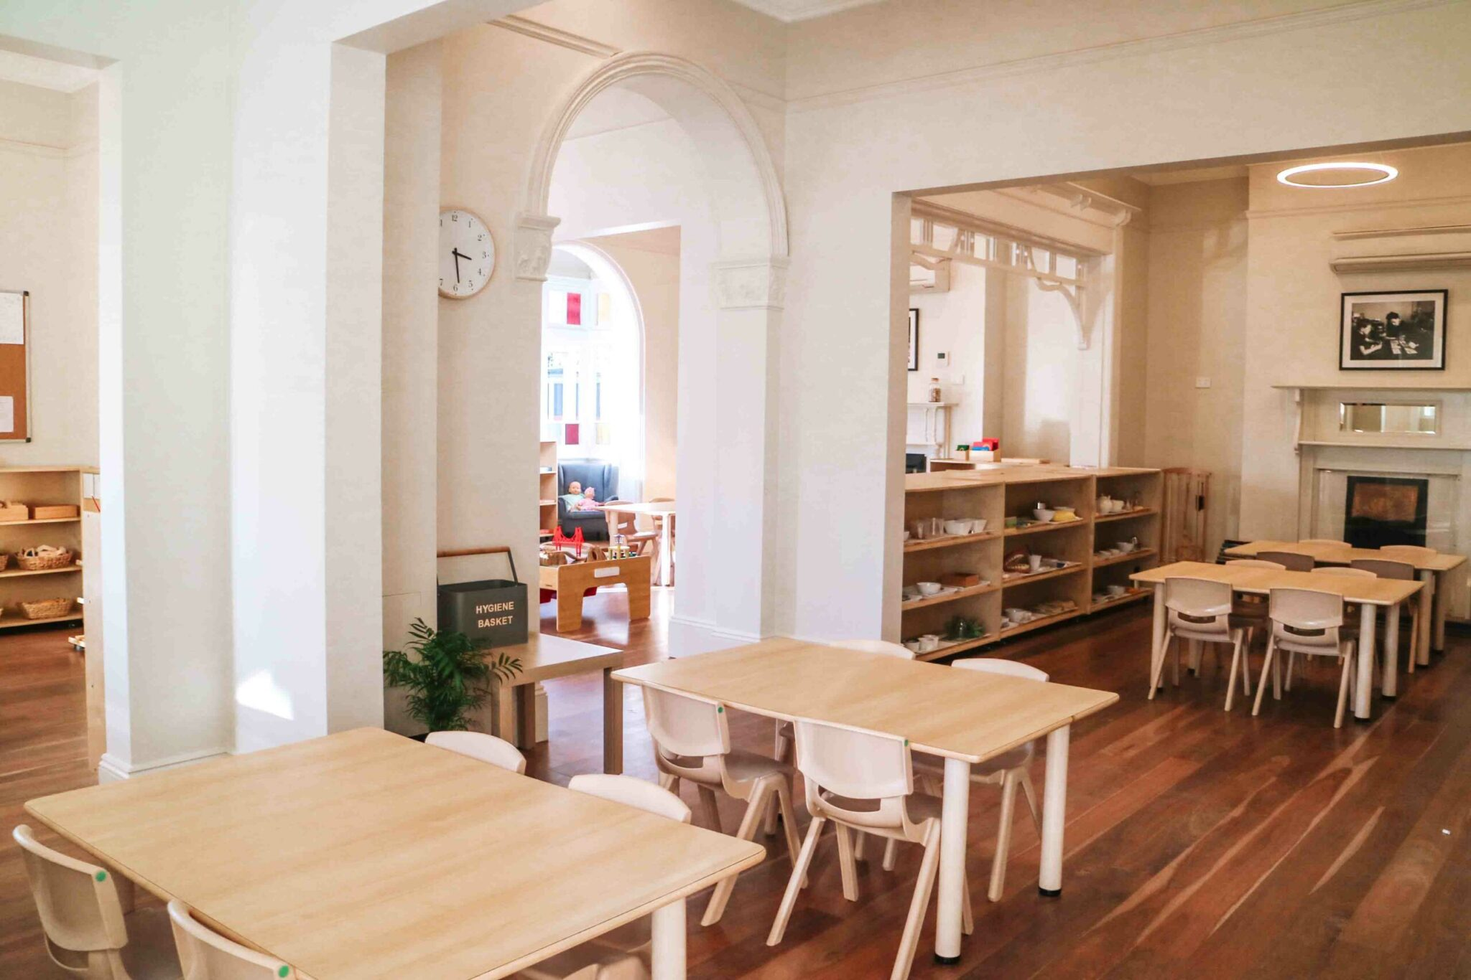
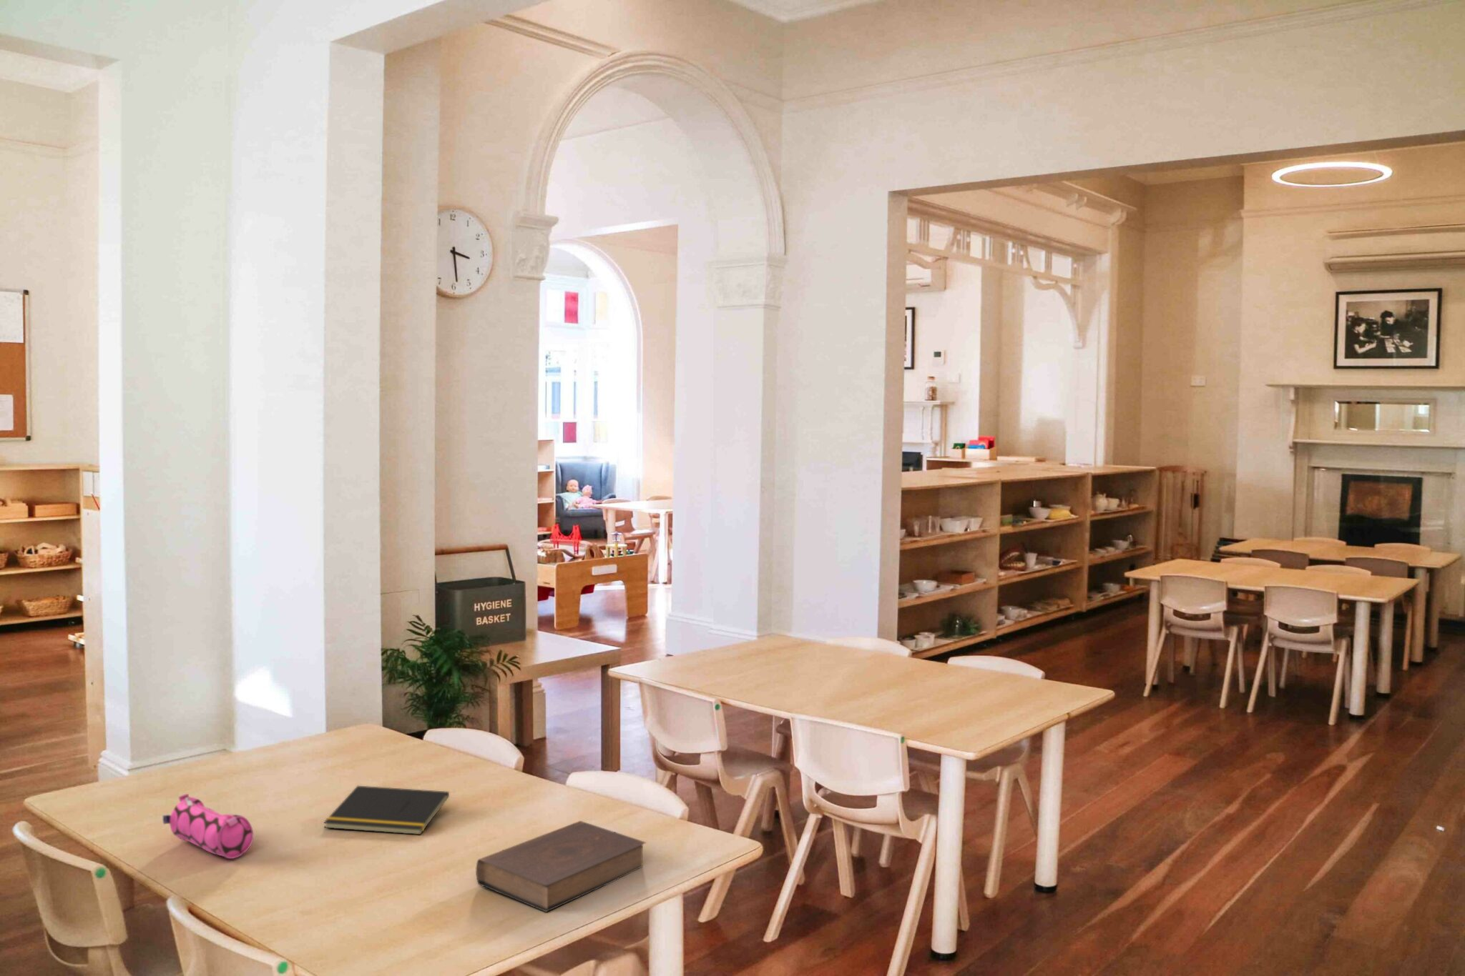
+ pencil case [162,793,254,859]
+ notepad [324,785,450,835]
+ book [475,820,647,913]
